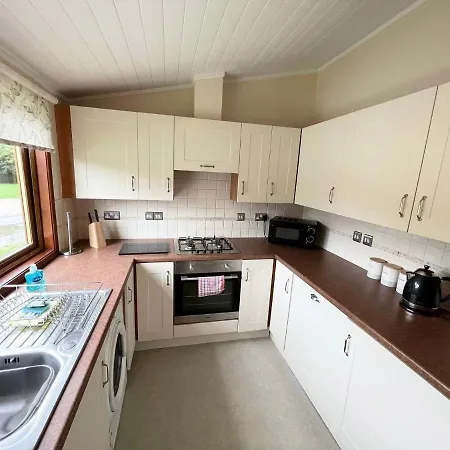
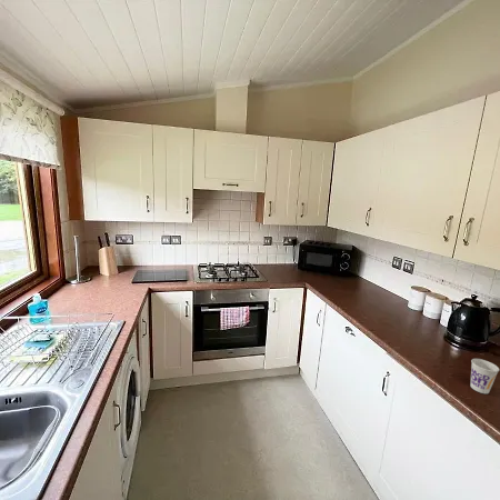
+ cup [470,358,500,394]
